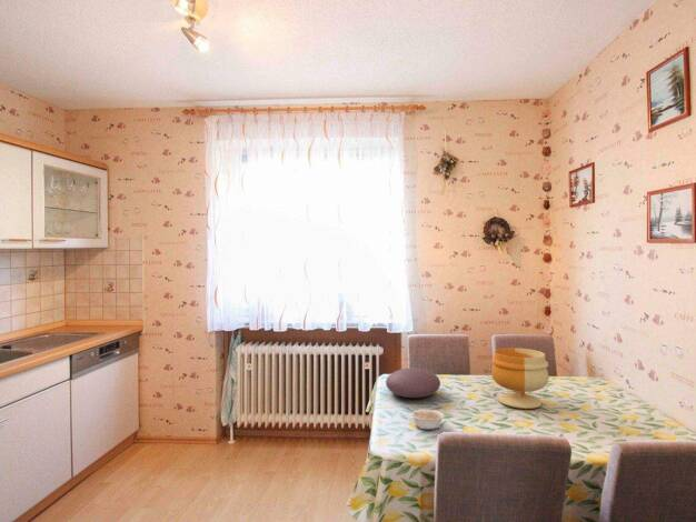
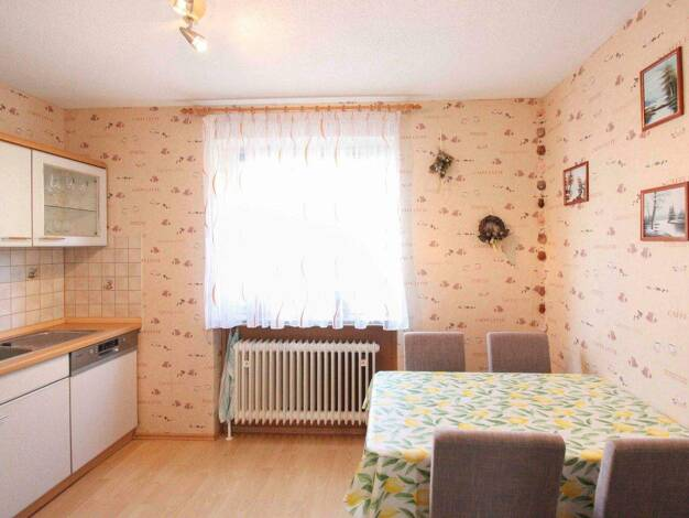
- legume [405,406,446,431]
- footed bowl [490,347,549,410]
- decorative bowl [385,367,441,399]
